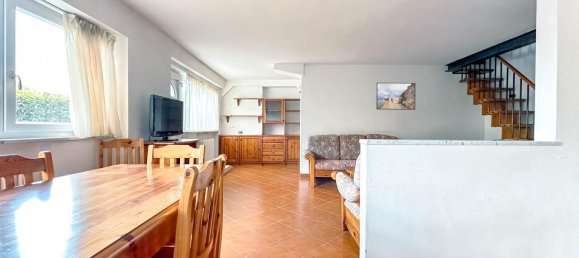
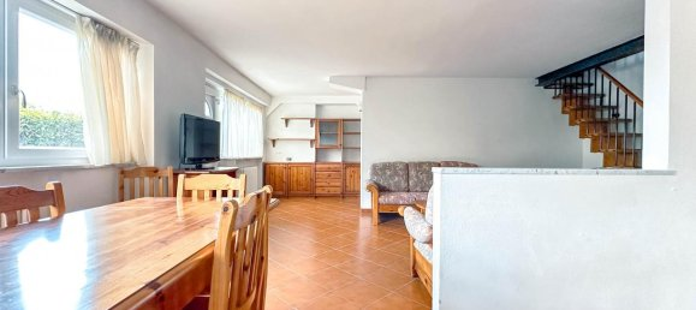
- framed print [375,82,417,111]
